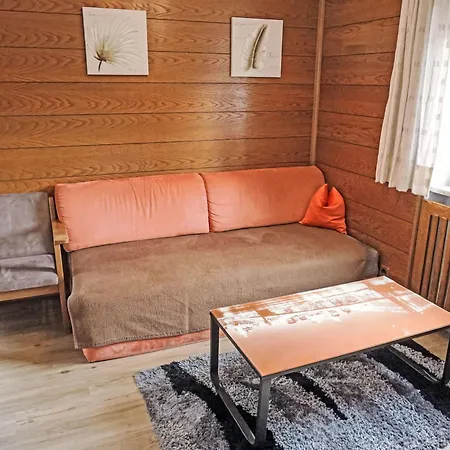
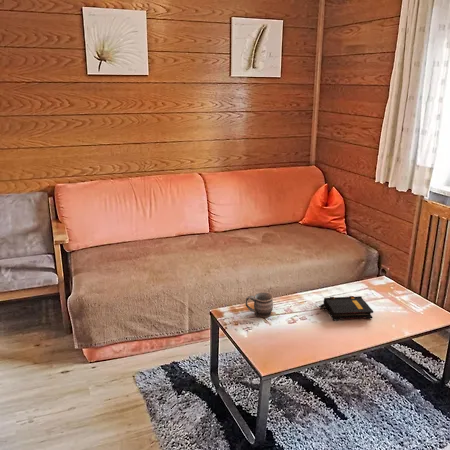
+ mug [245,291,274,319]
+ book [318,295,374,321]
